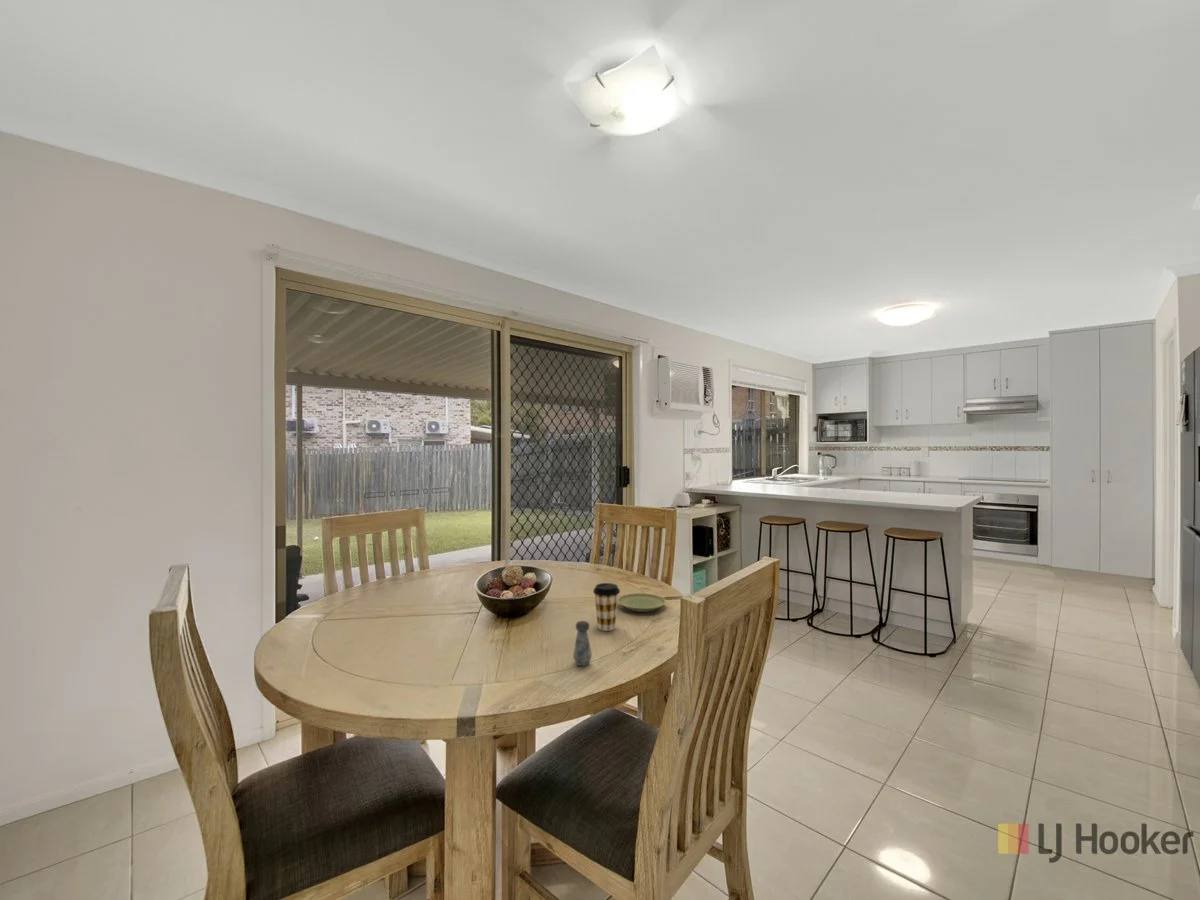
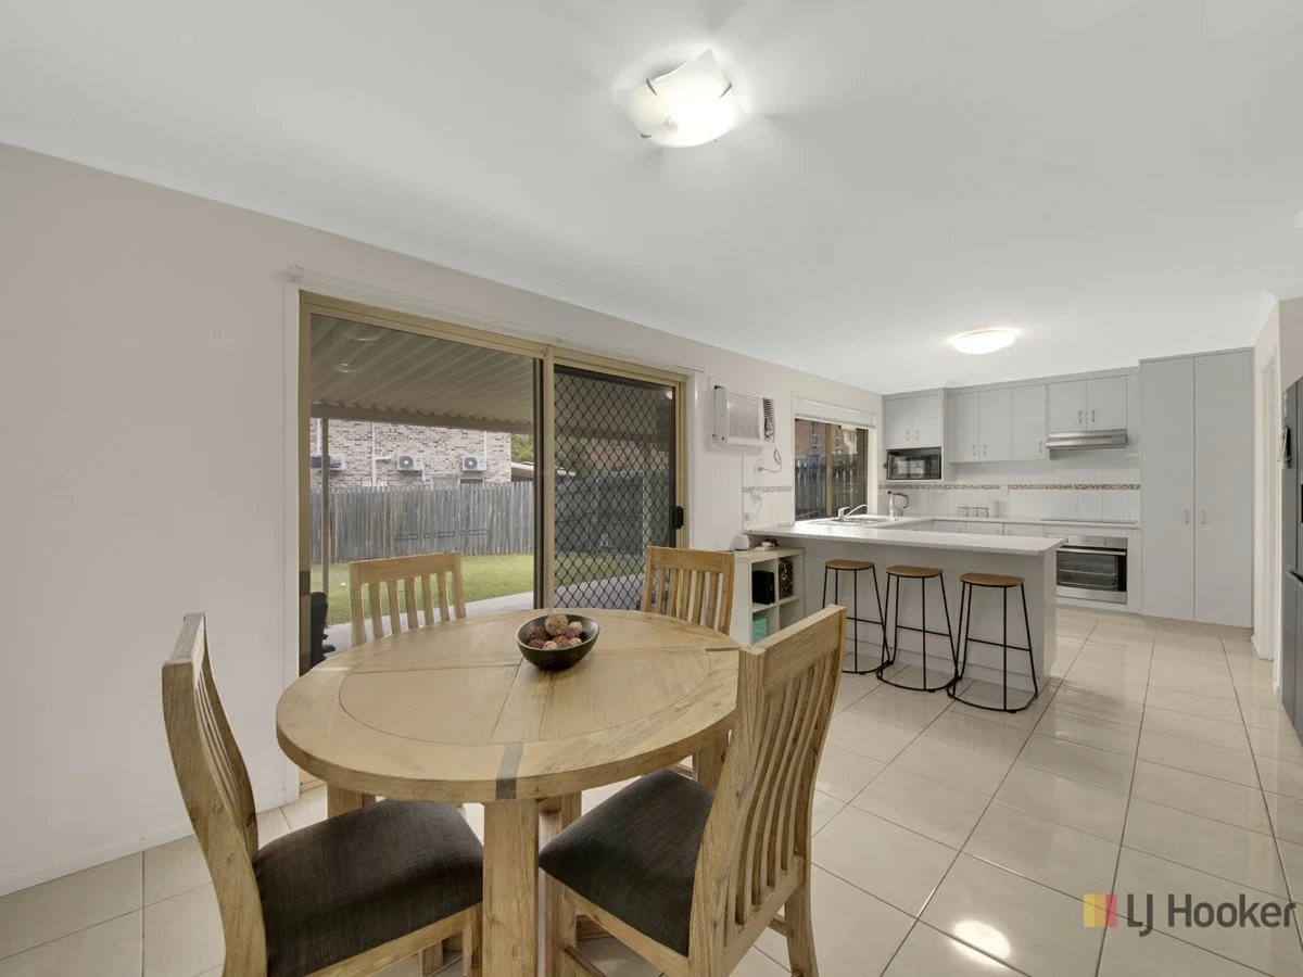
- salt shaker [572,620,593,667]
- plate [617,592,667,613]
- coffee cup [592,582,621,632]
